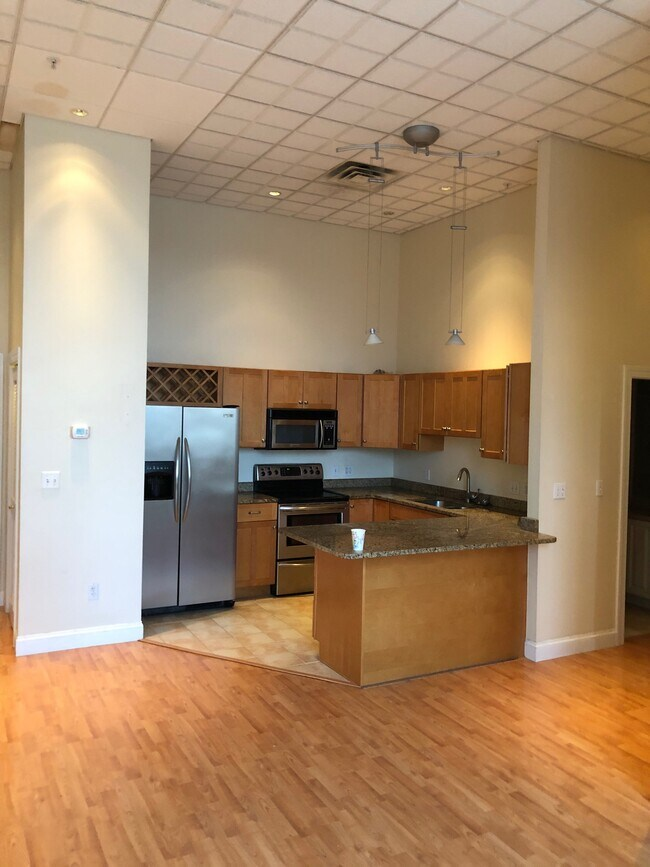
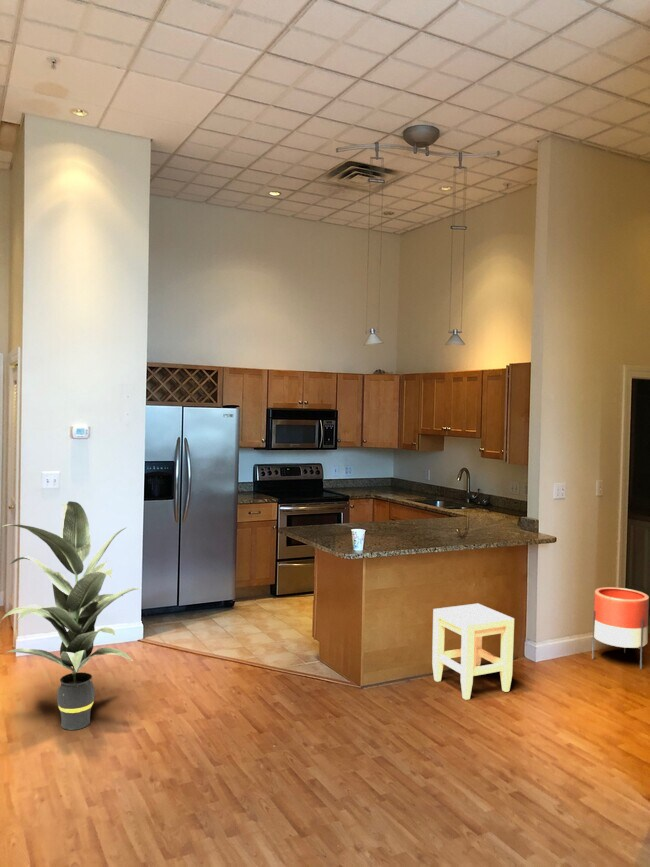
+ stool [431,602,515,701]
+ indoor plant [0,500,141,731]
+ planter [591,586,650,670]
